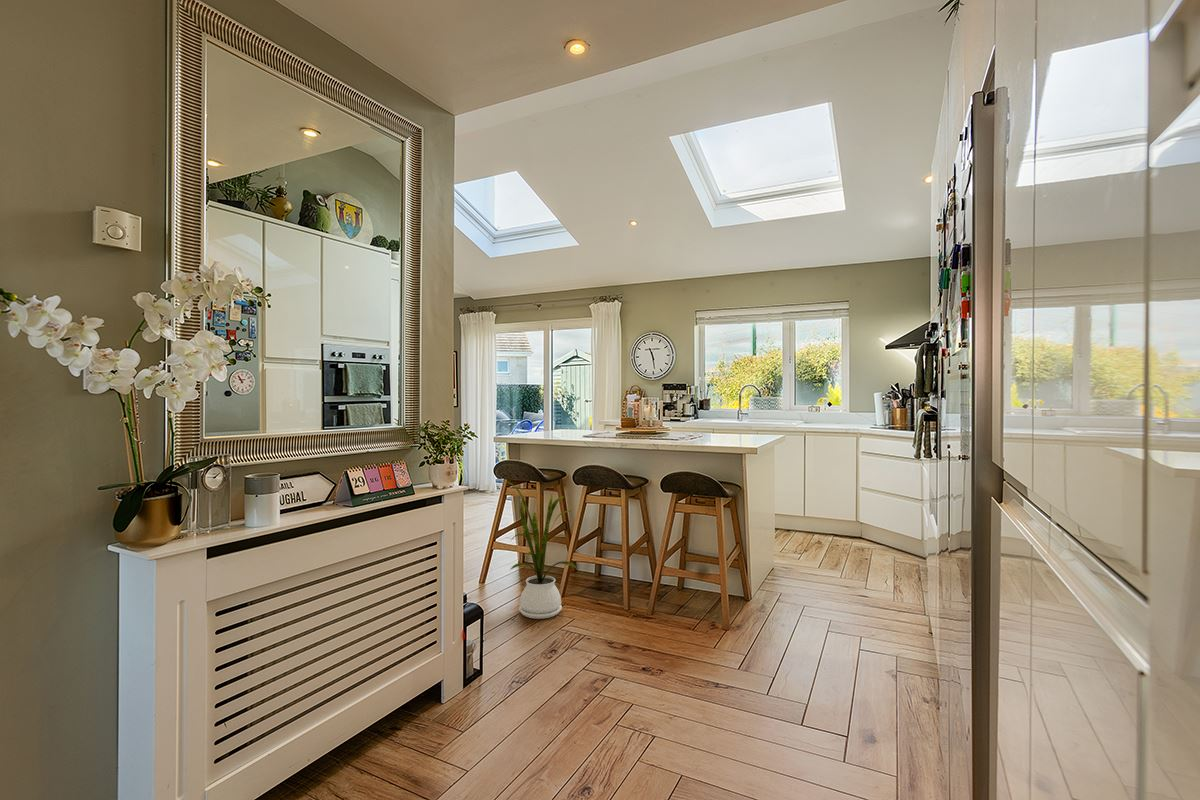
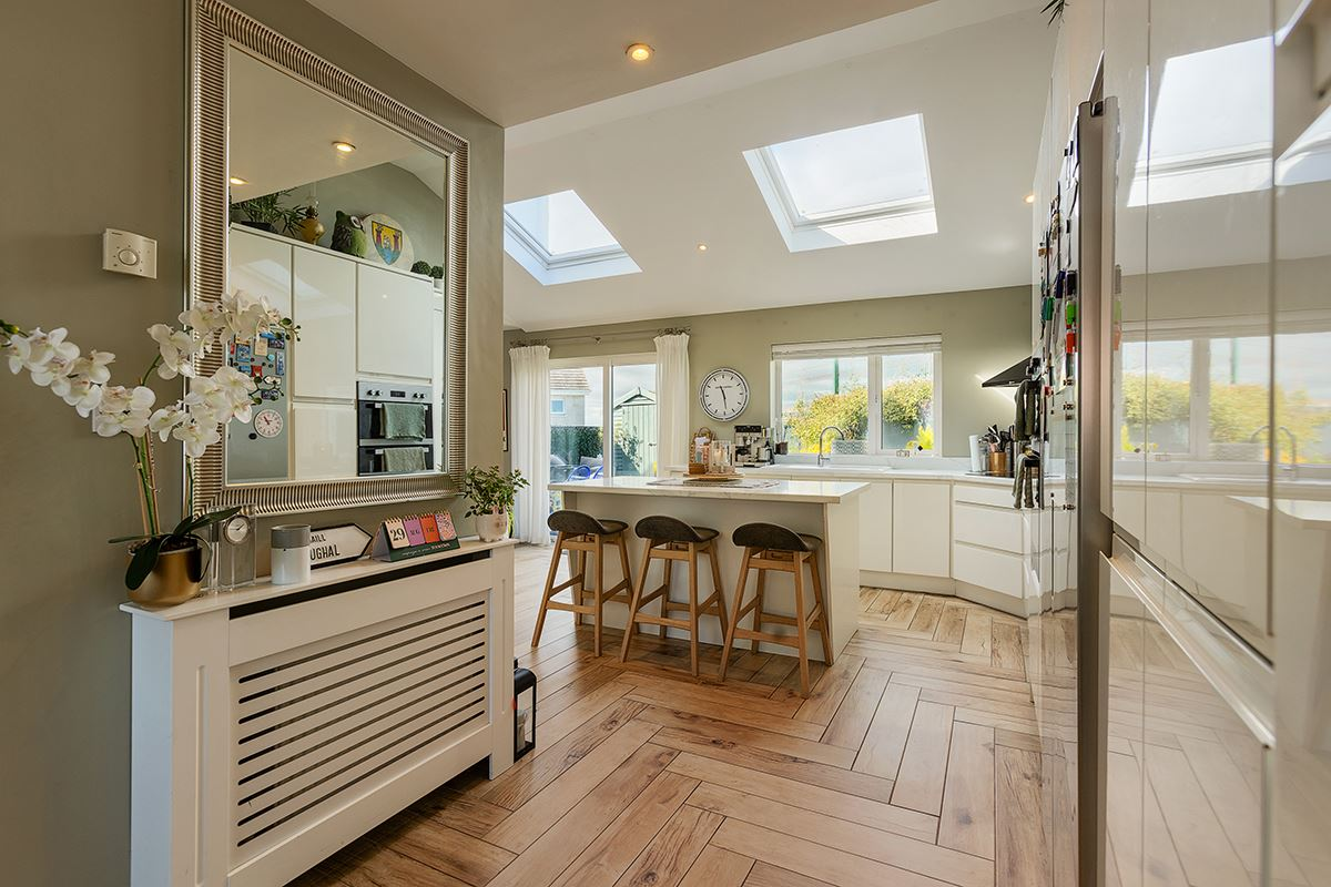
- house plant [501,479,579,620]
